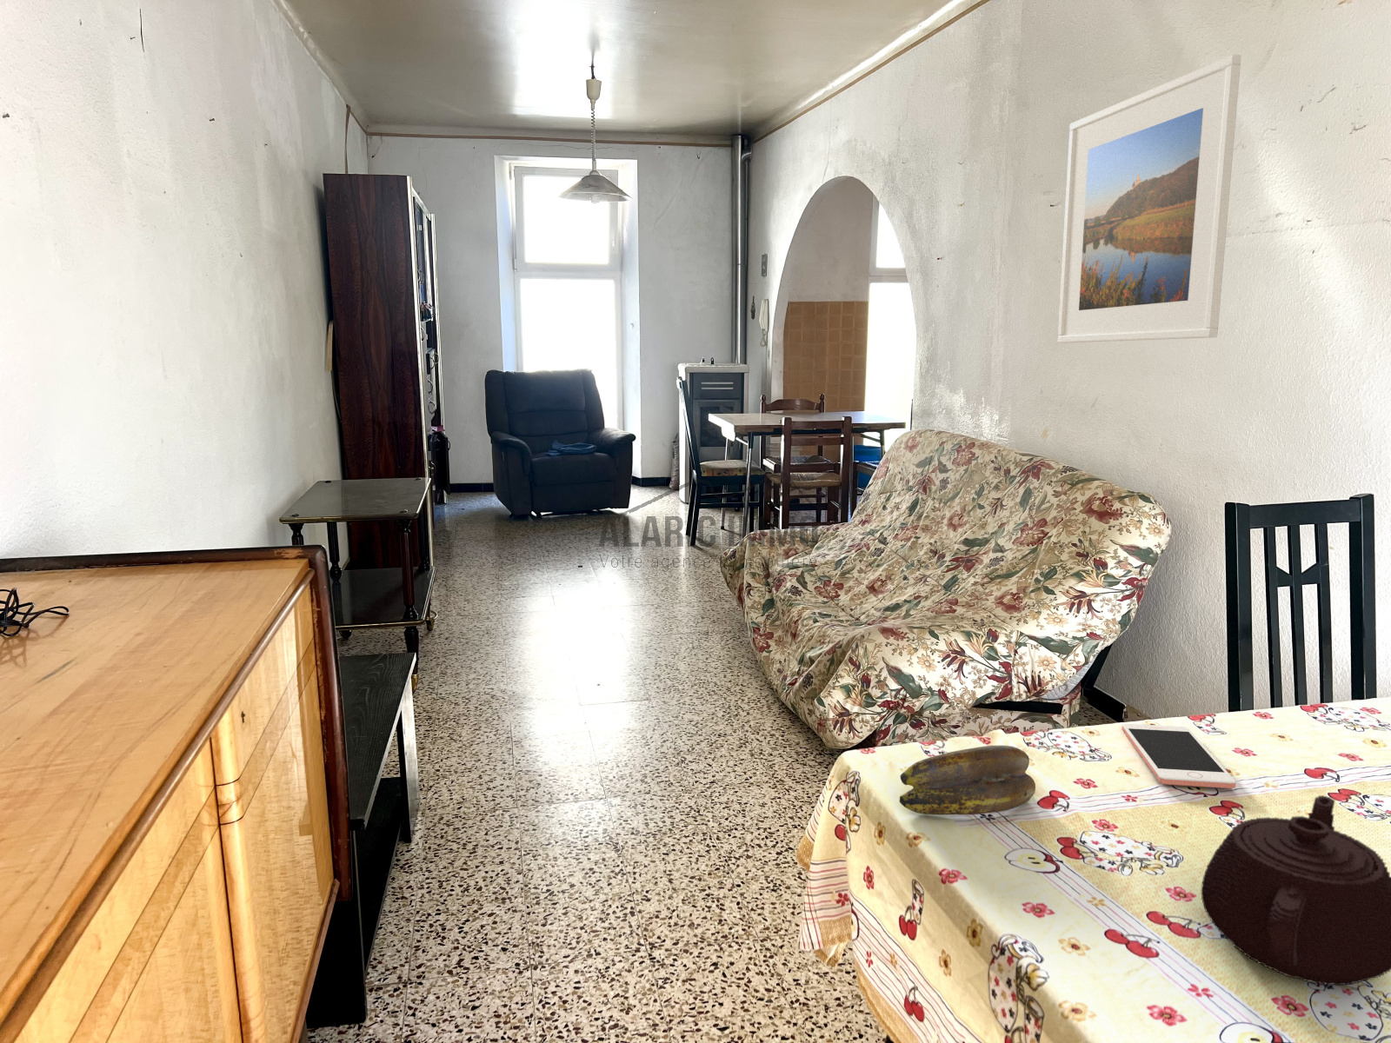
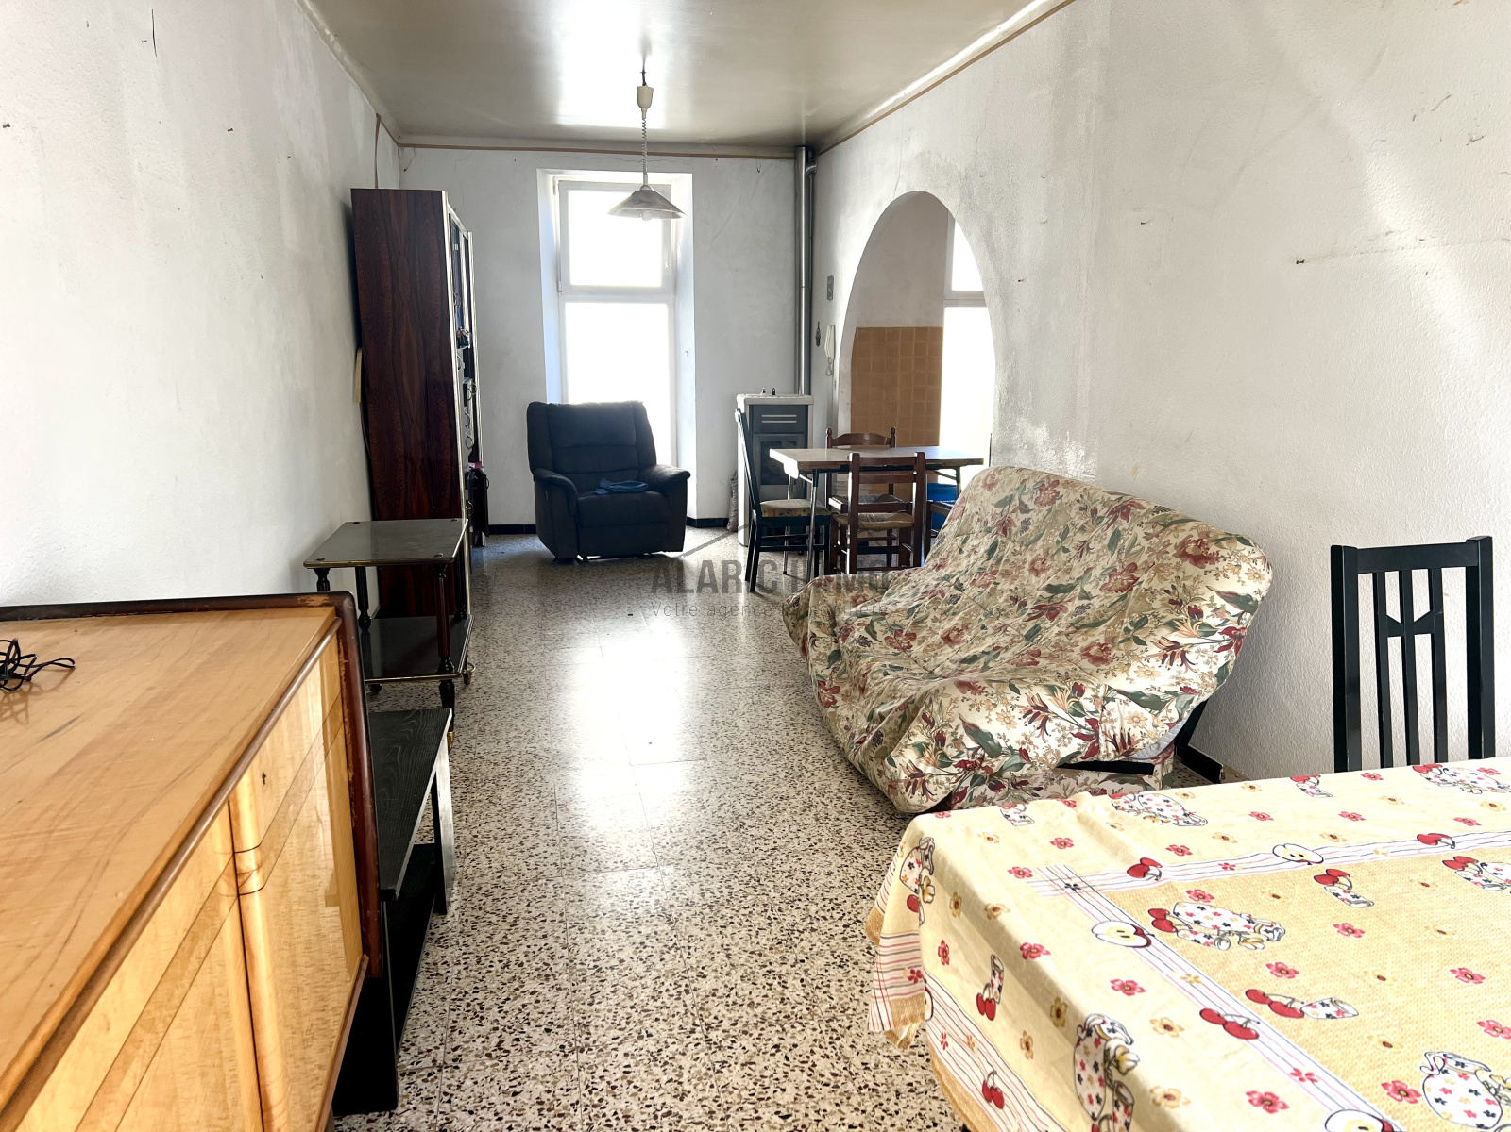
- cell phone [1120,723,1238,789]
- teapot [1200,794,1391,986]
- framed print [1057,54,1241,343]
- banana [899,745,1036,815]
